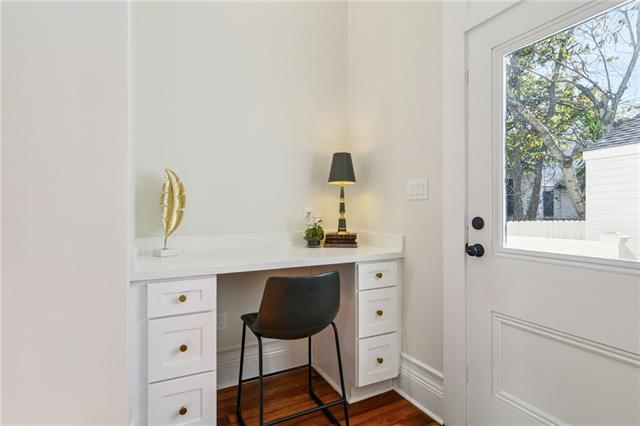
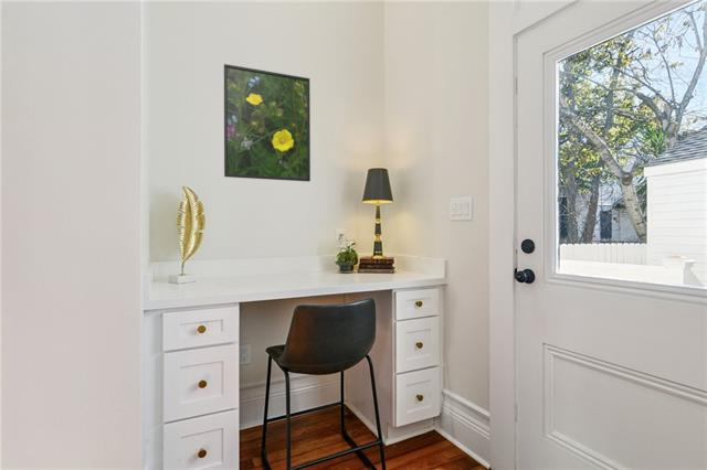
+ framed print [223,63,312,183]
